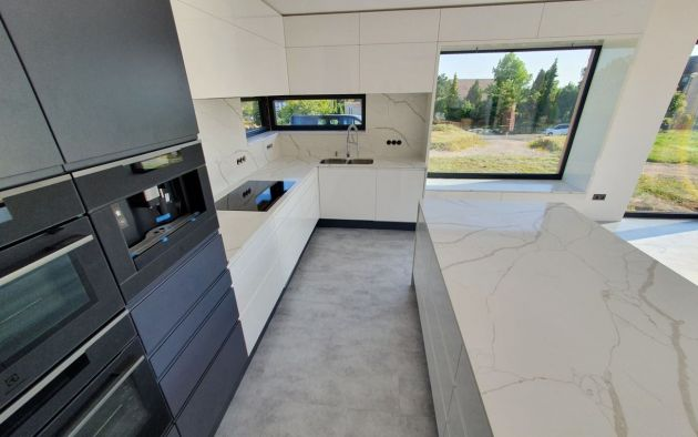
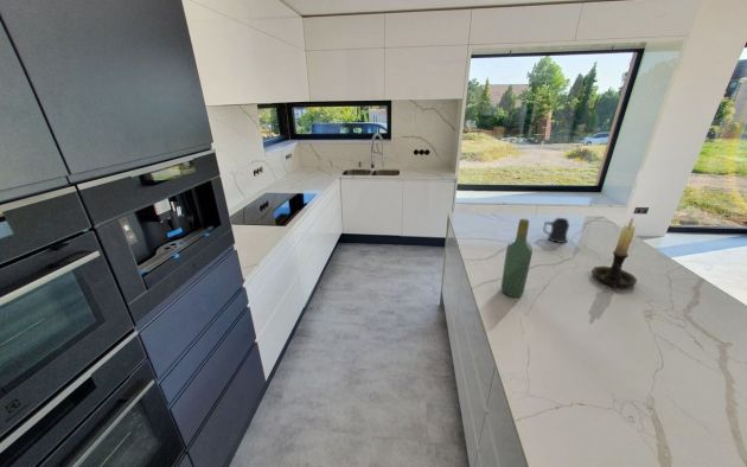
+ candle holder [590,216,638,290]
+ wine bottle [500,218,534,298]
+ mug [543,217,570,244]
